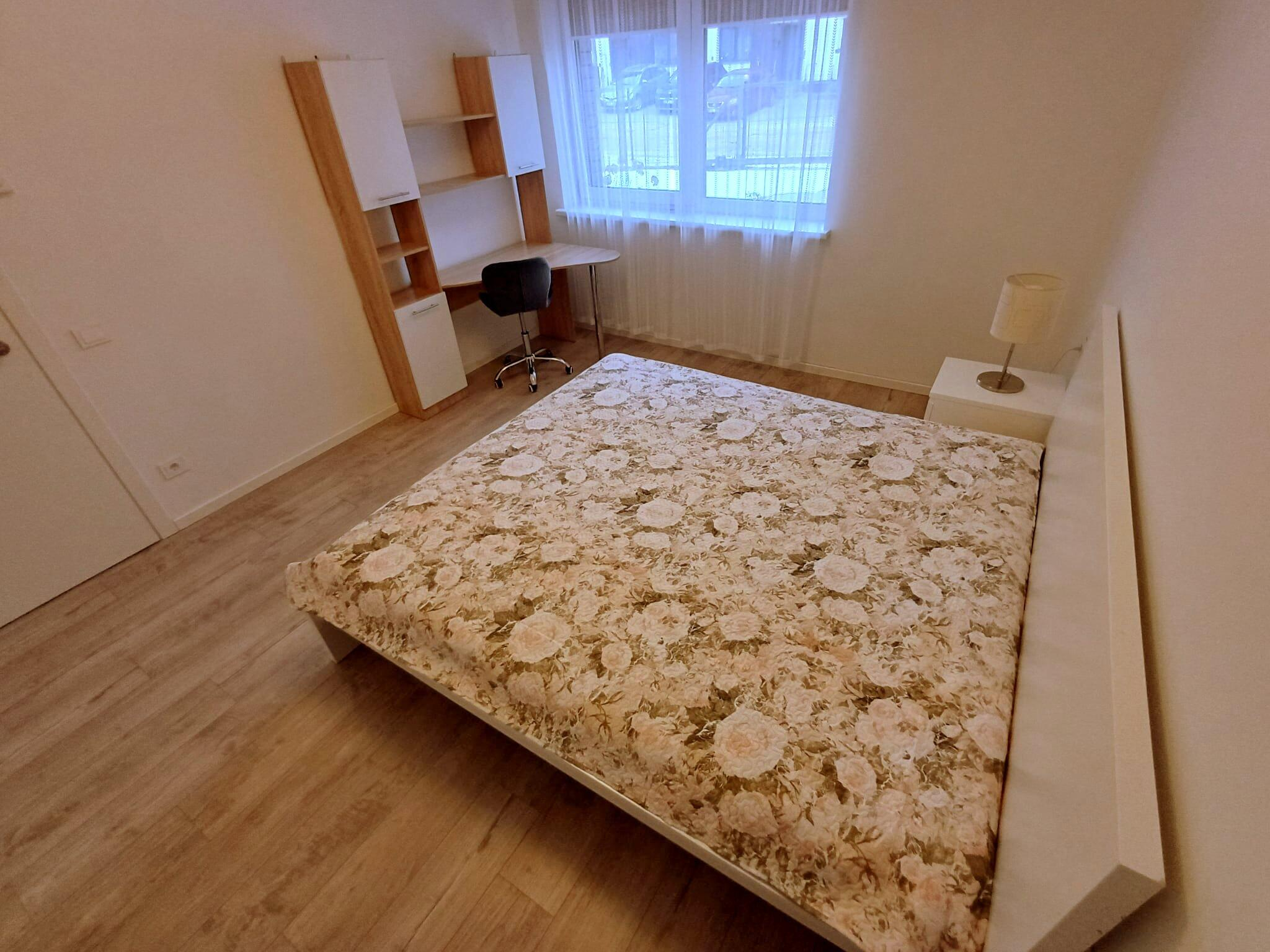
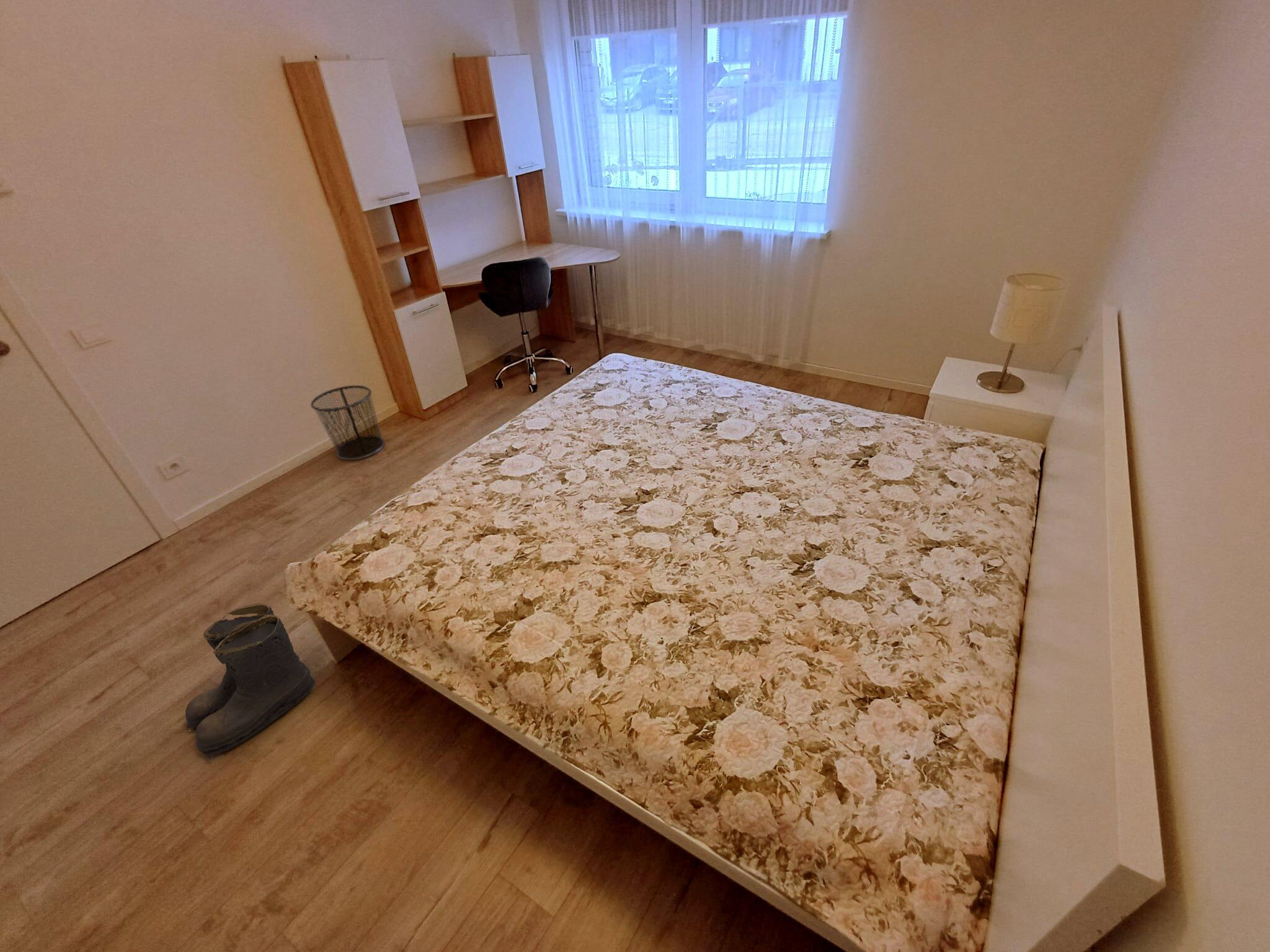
+ waste bin [310,385,385,461]
+ boots [185,603,316,759]
